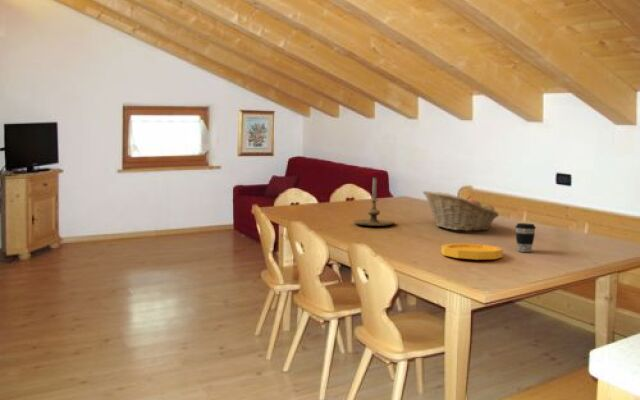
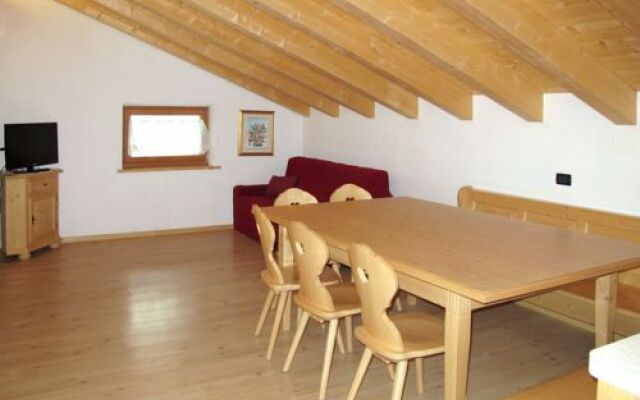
- plate [440,243,504,261]
- fruit basket [422,190,500,232]
- coffee cup [514,222,537,253]
- candle holder [352,177,395,227]
